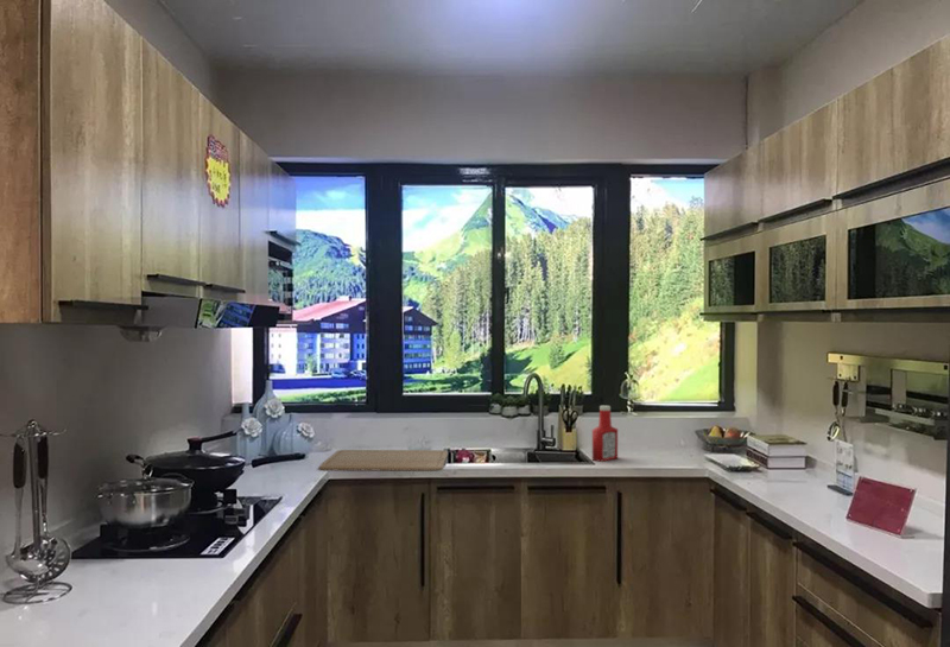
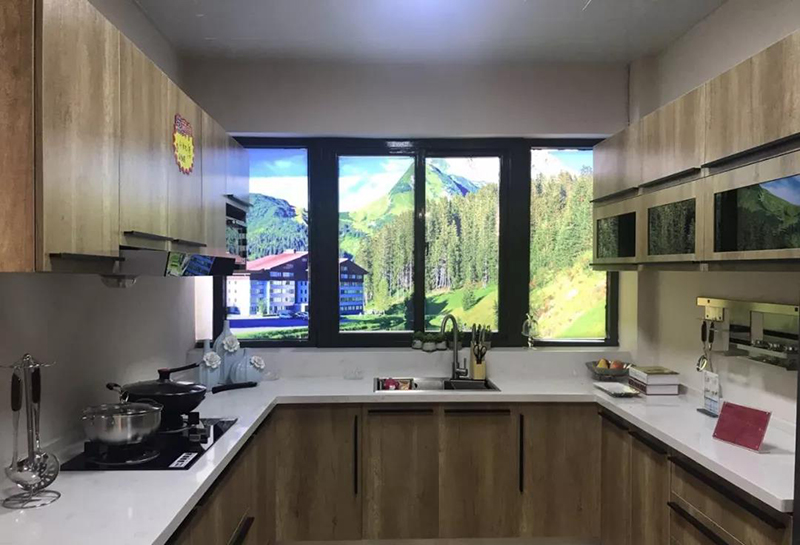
- soap bottle [591,405,619,463]
- chopping board [318,449,449,472]
